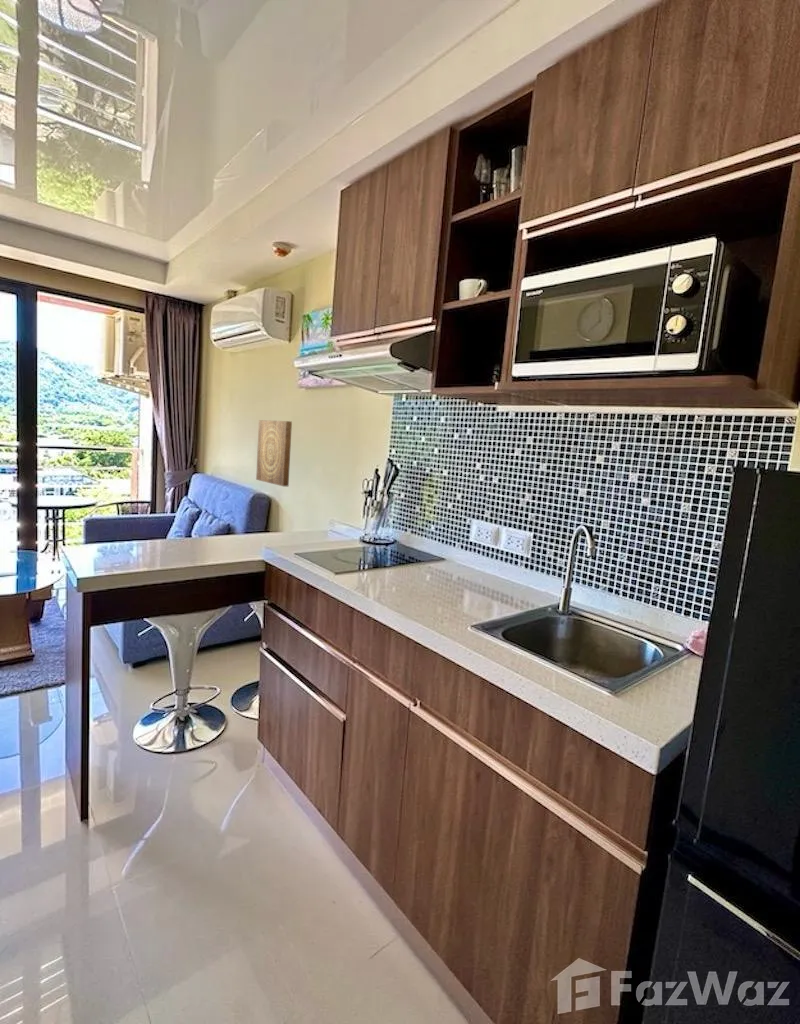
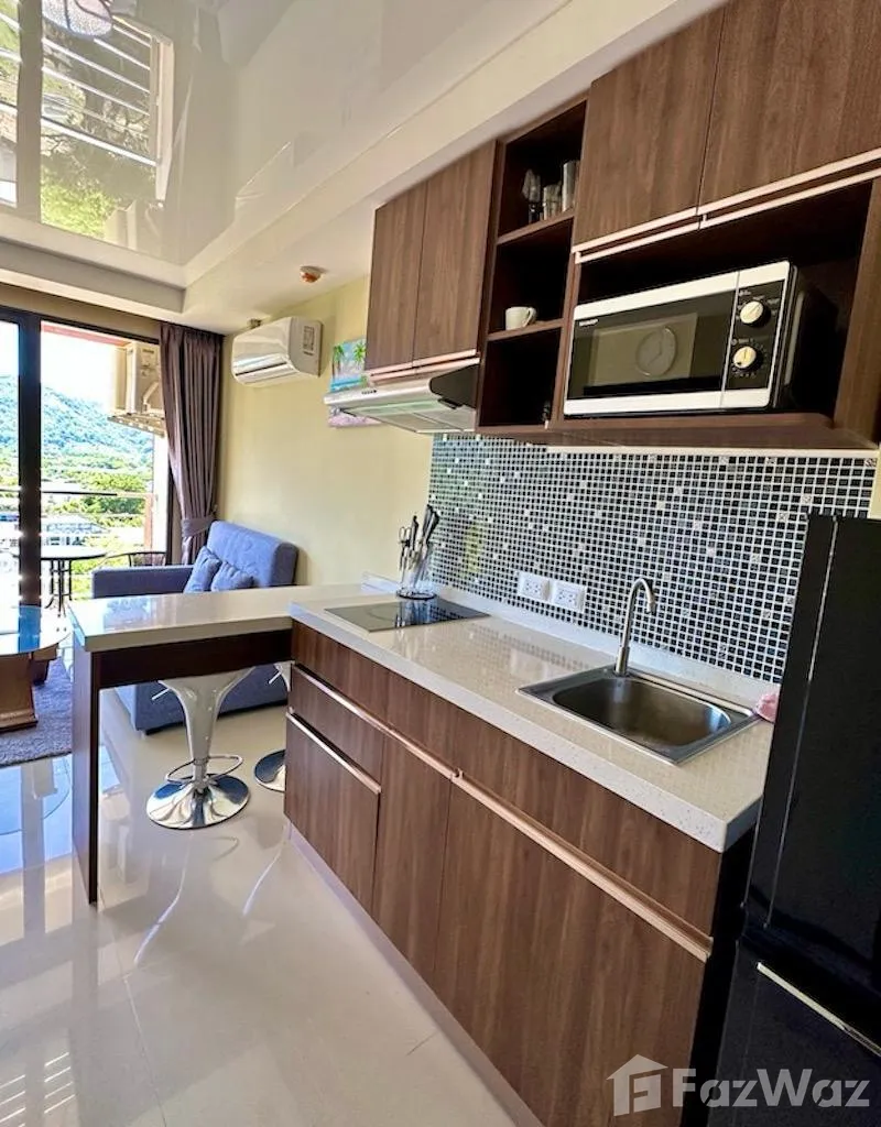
- wall art [255,419,293,487]
